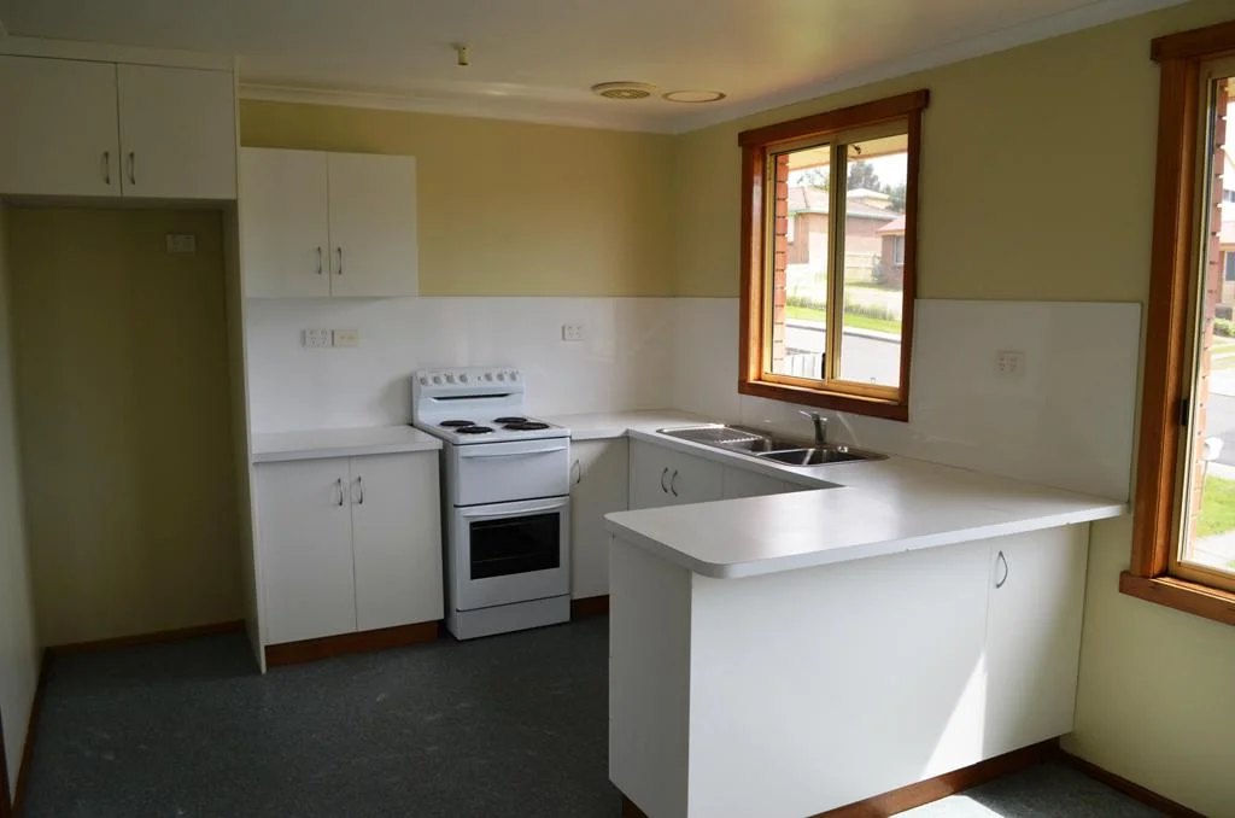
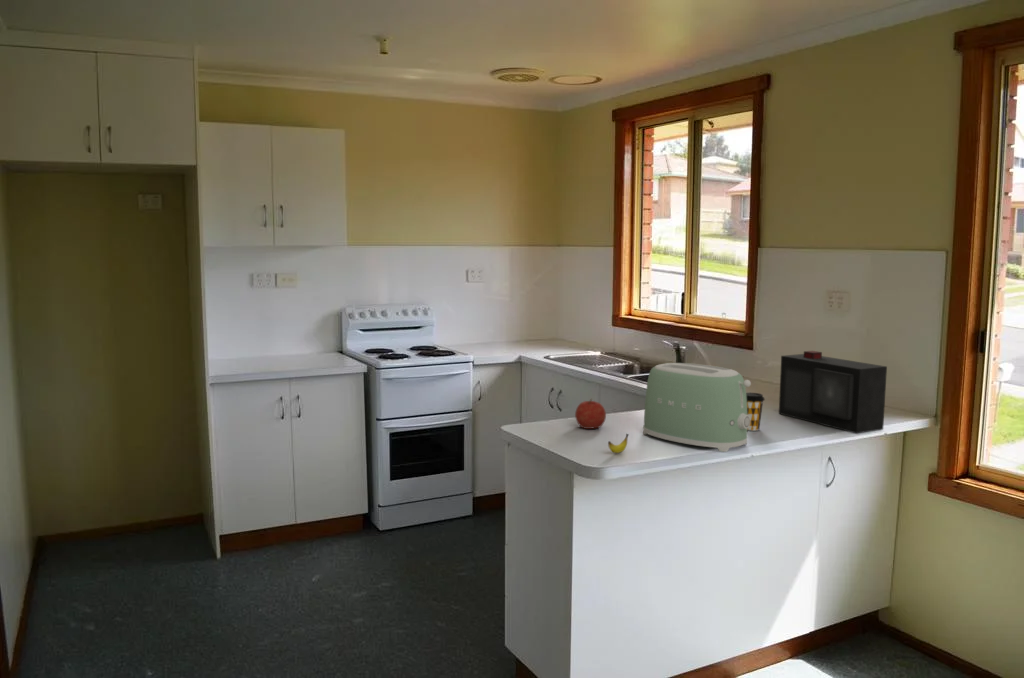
+ fruit [574,397,607,430]
+ toaster [642,362,752,453]
+ coffee cup [746,392,766,432]
+ banana [607,433,630,454]
+ speaker [778,350,888,435]
